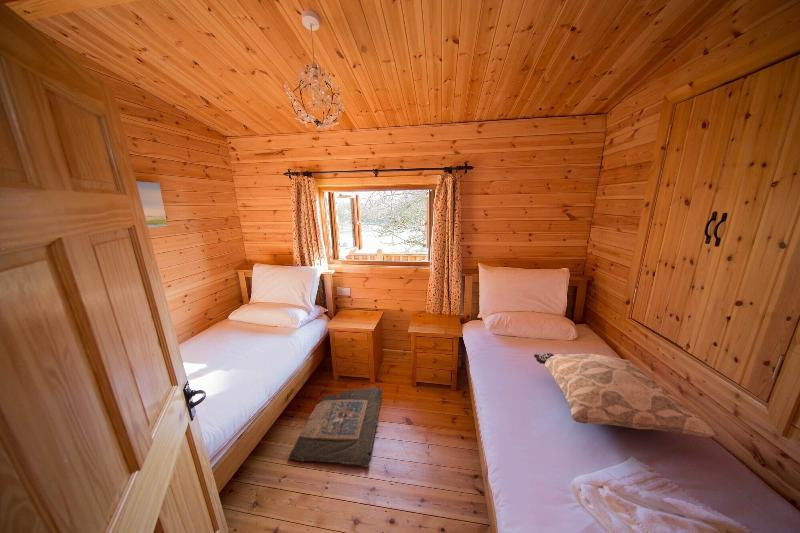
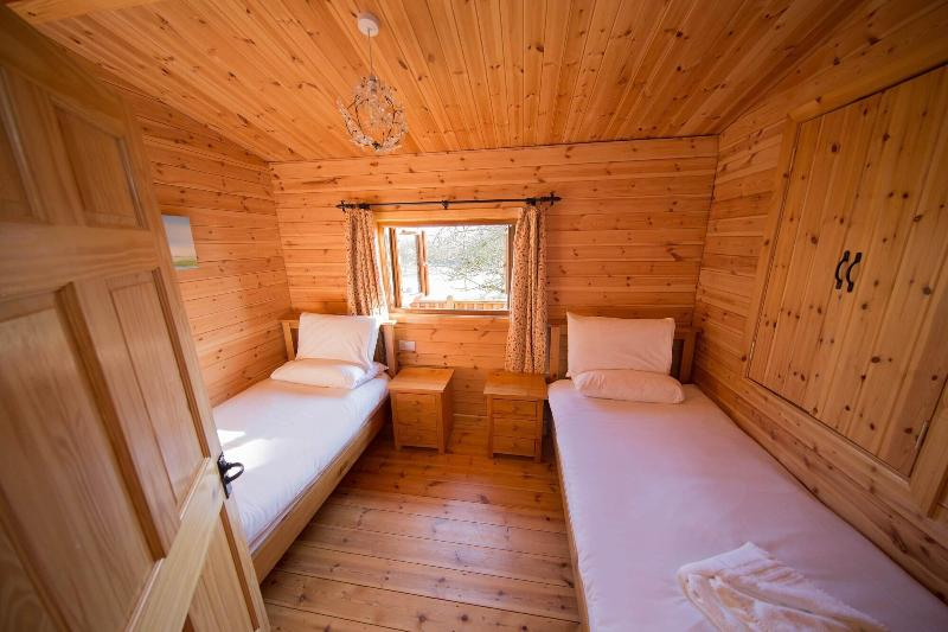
- decorative pillow [533,352,720,438]
- rug [288,386,383,468]
